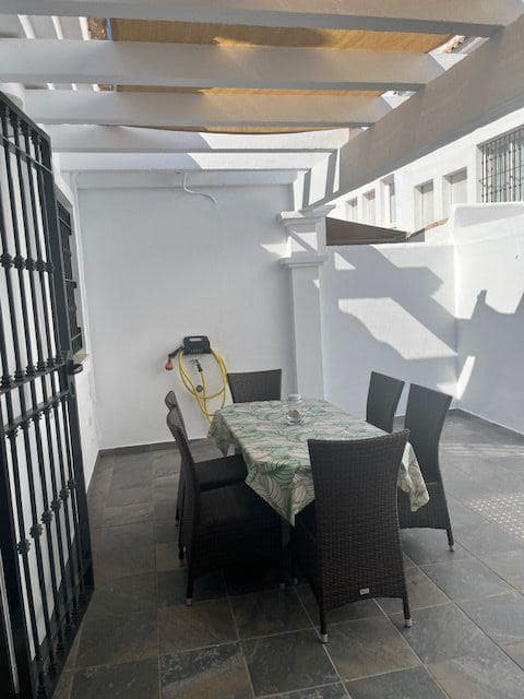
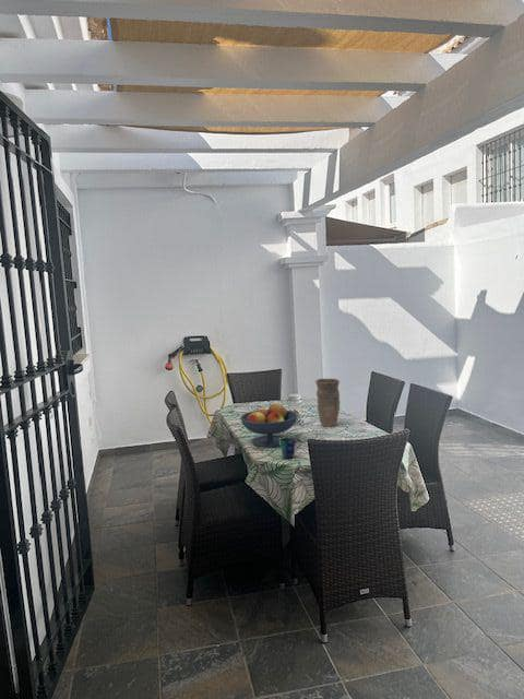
+ fruit bowl [239,402,299,448]
+ vase [314,378,341,428]
+ cup [279,436,302,460]
